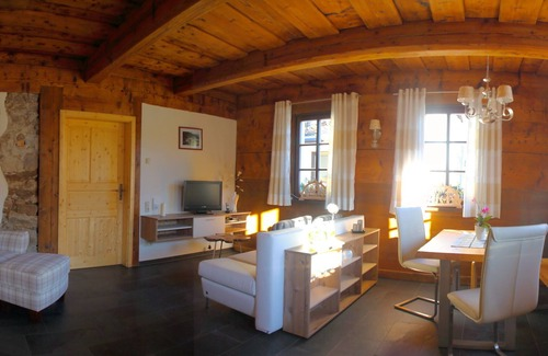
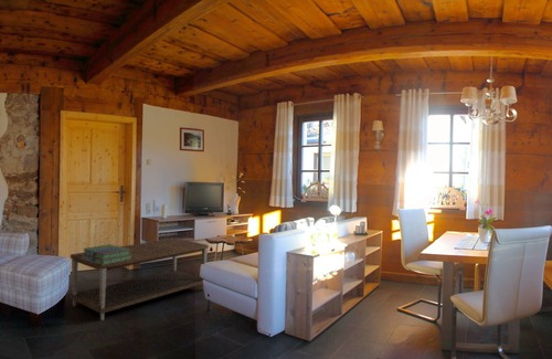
+ coffee table [68,237,210,321]
+ stack of books [82,243,131,265]
